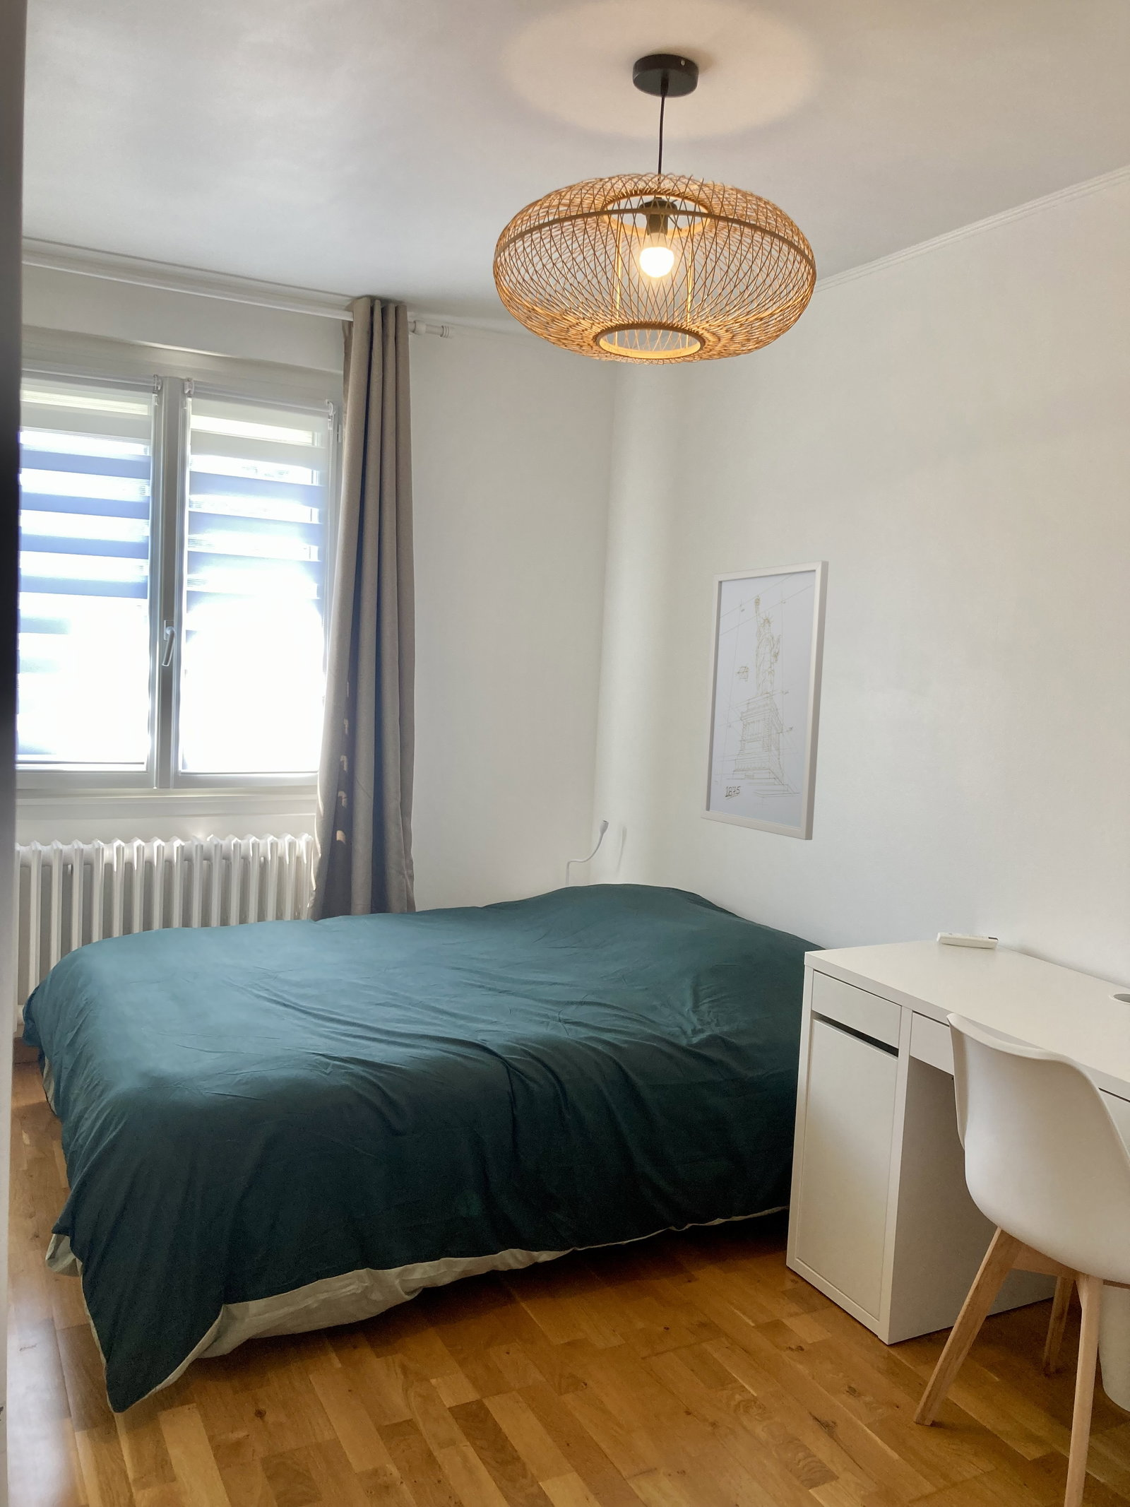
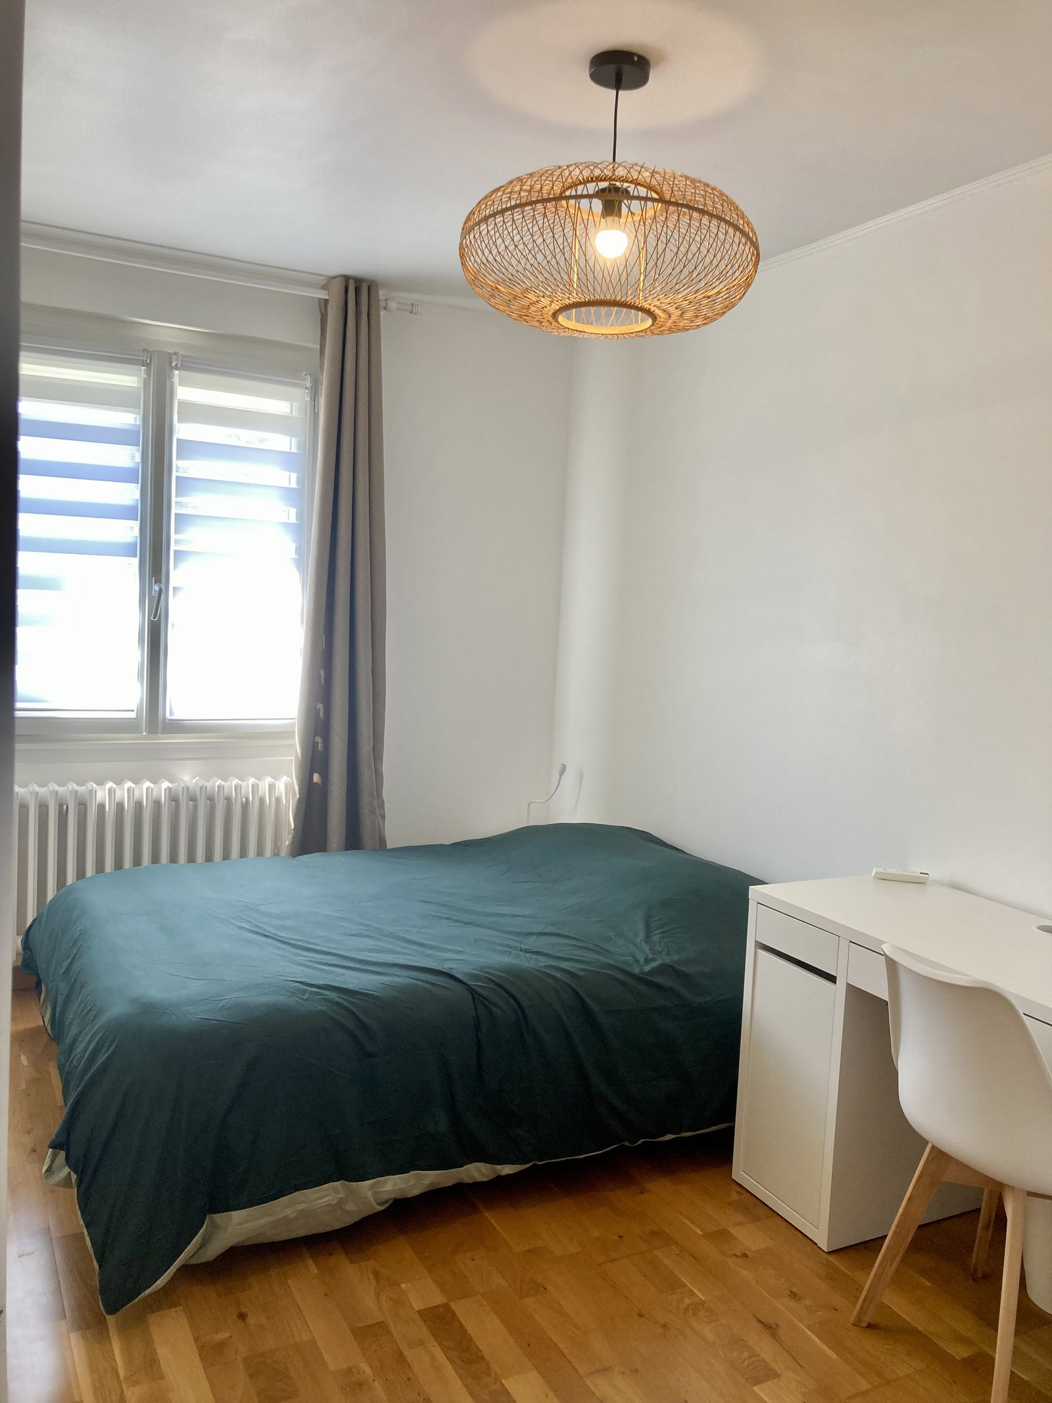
- wall art [700,559,830,841]
